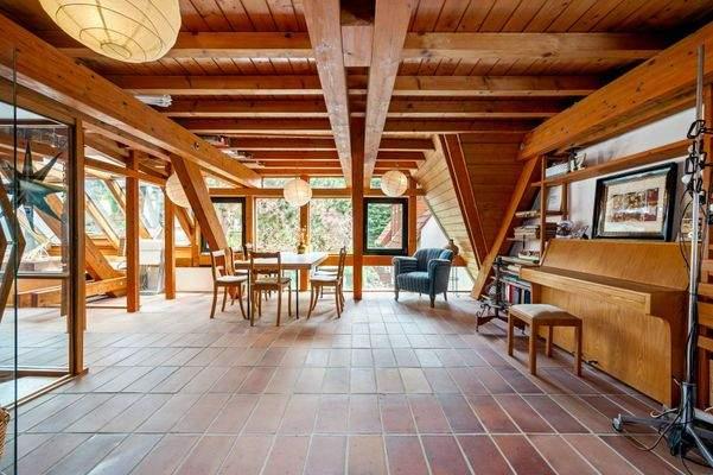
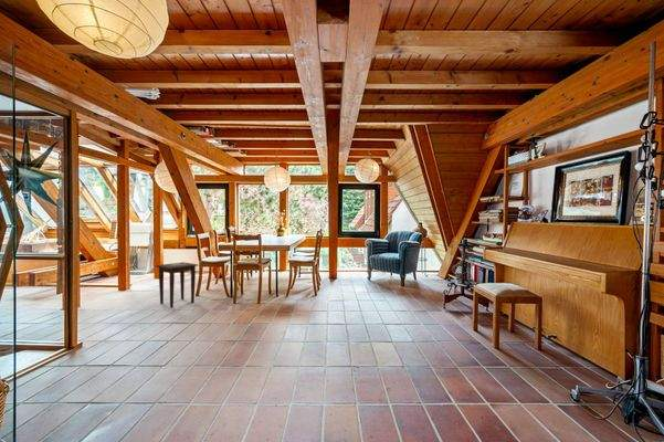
+ side table [155,261,200,308]
